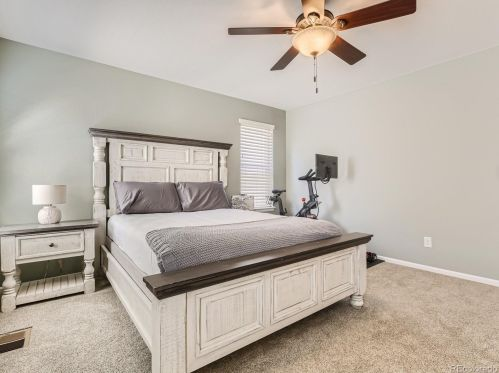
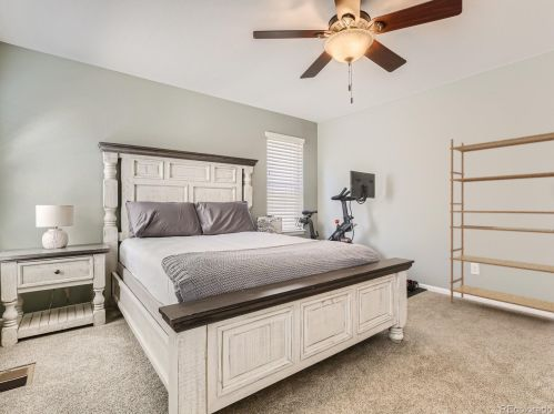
+ bookshelf [449,131,554,314]
